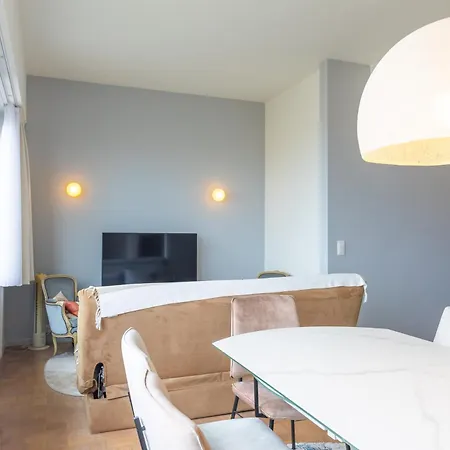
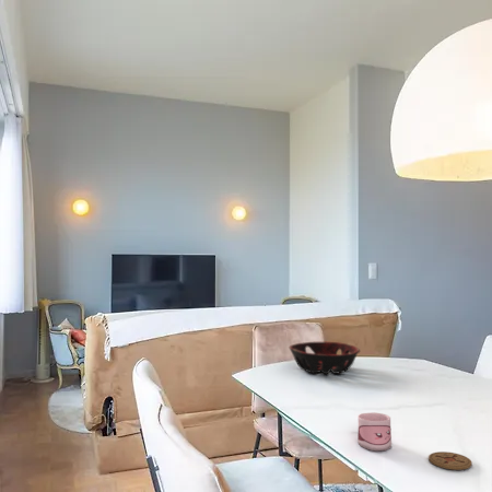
+ mug [356,411,393,452]
+ decorative bowl [289,341,361,375]
+ coaster [427,450,473,471]
